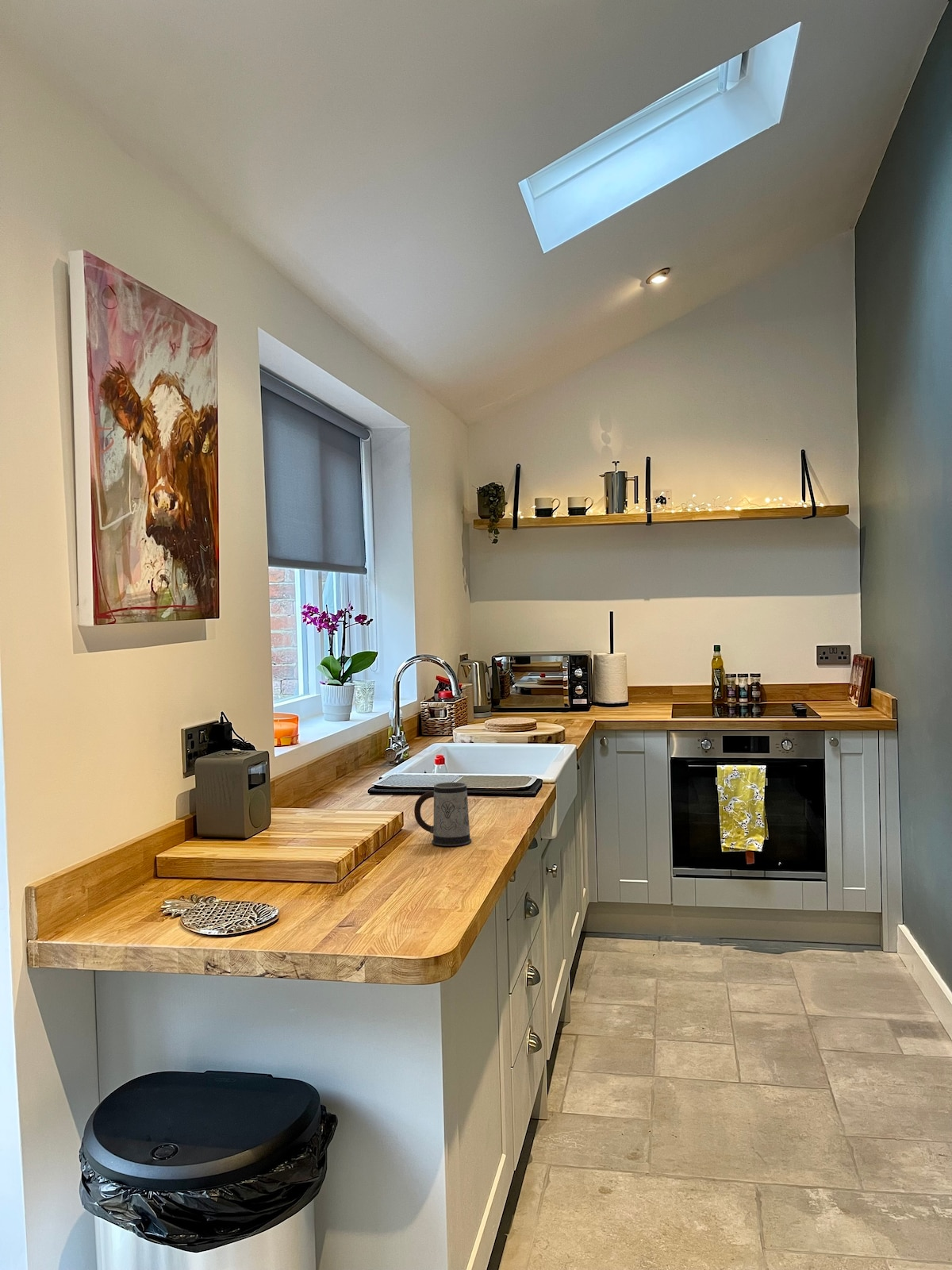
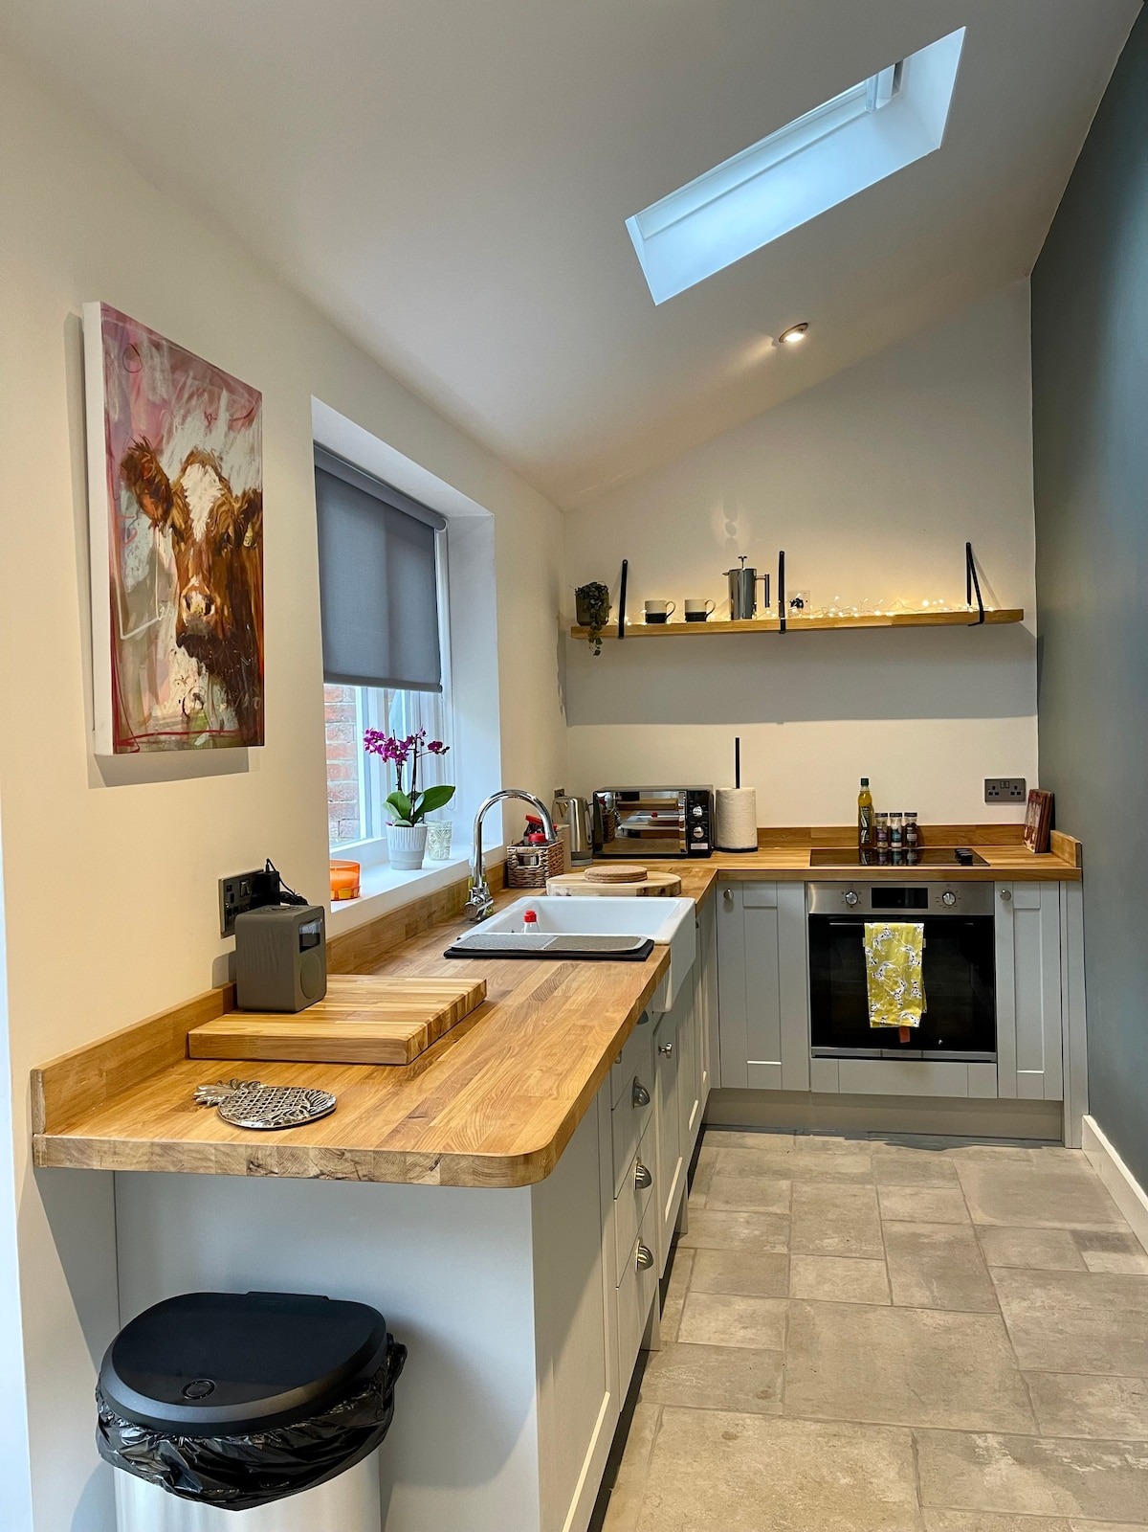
- mug [413,781,472,847]
